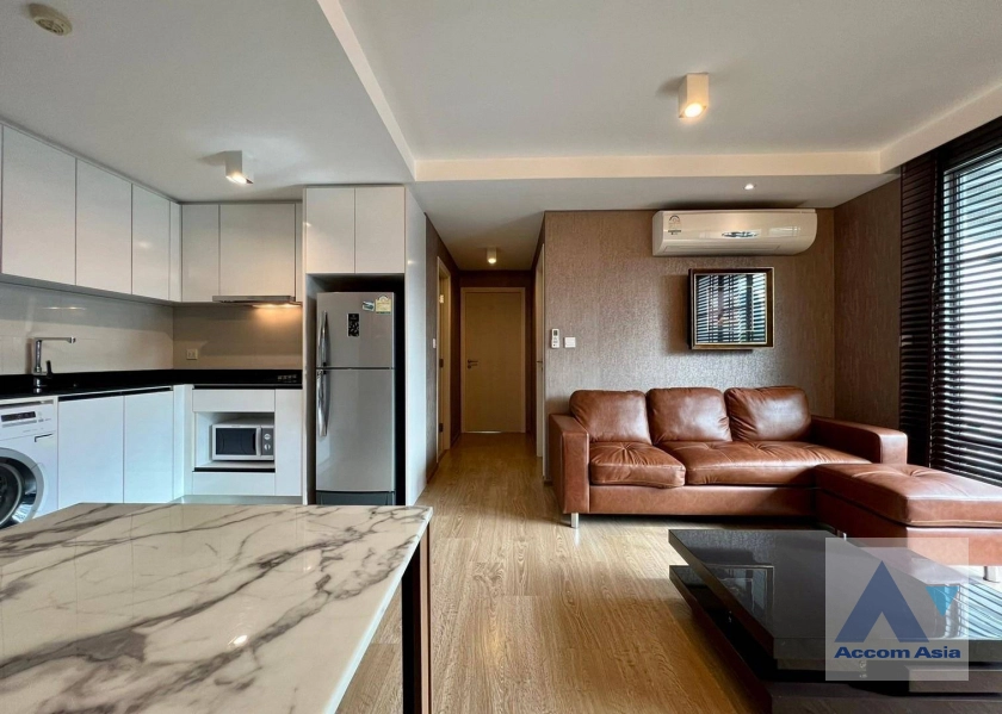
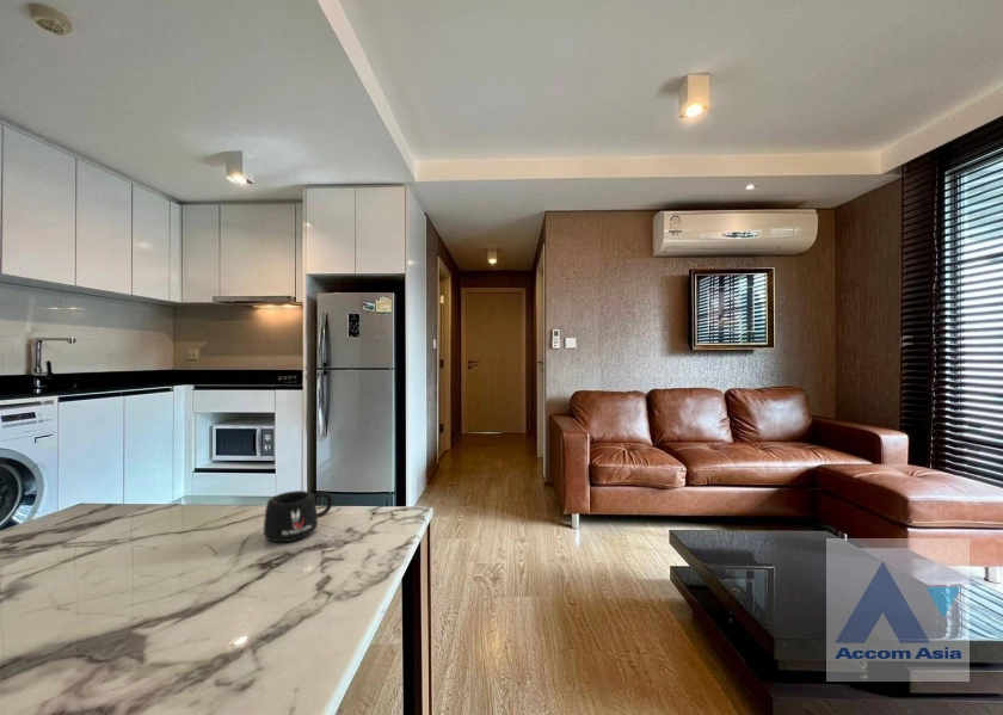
+ mug [263,489,333,543]
